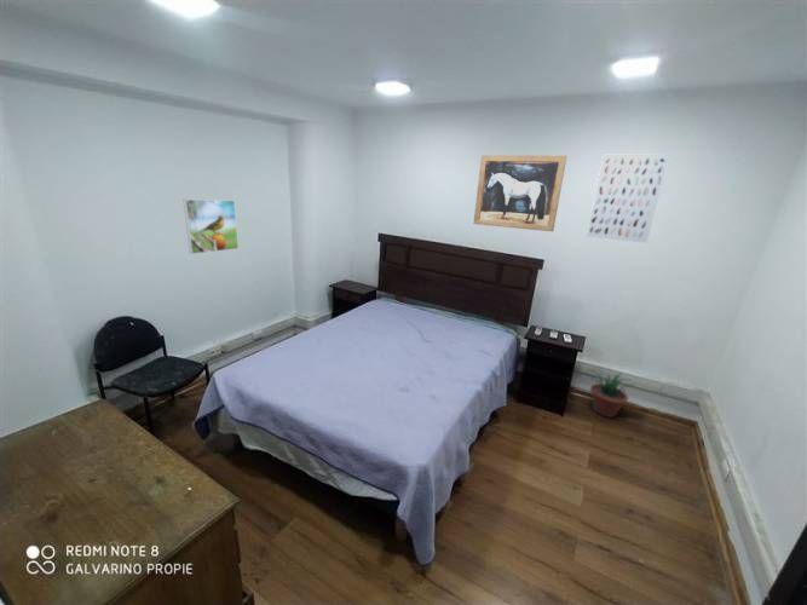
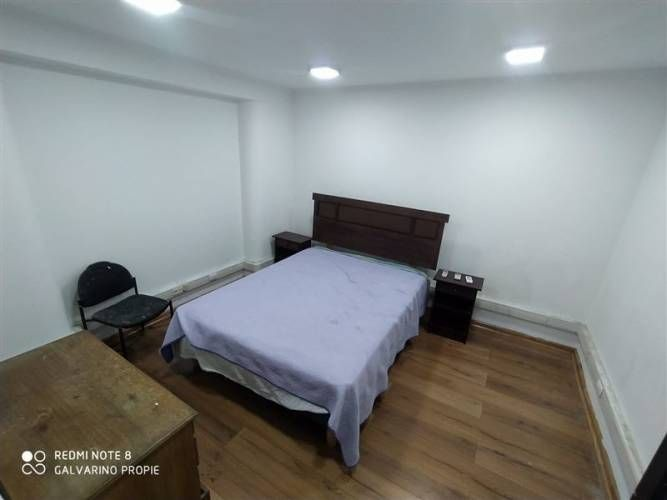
- potted plant [587,368,638,419]
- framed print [183,198,240,255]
- wall art [472,154,567,232]
- wall art [586,154,670,244]
